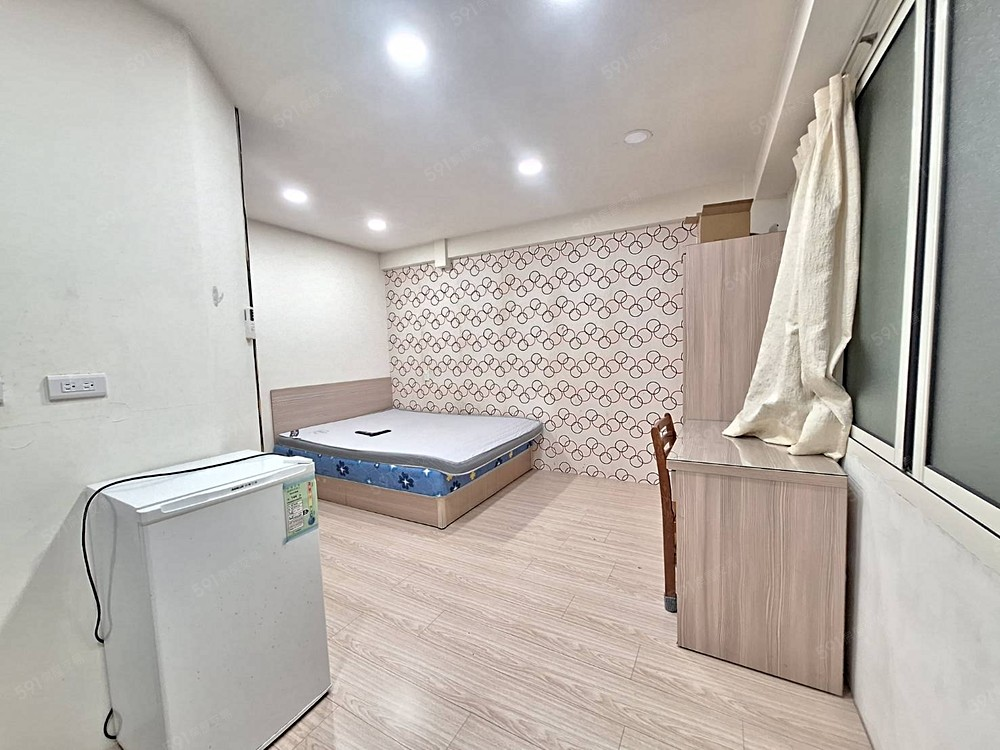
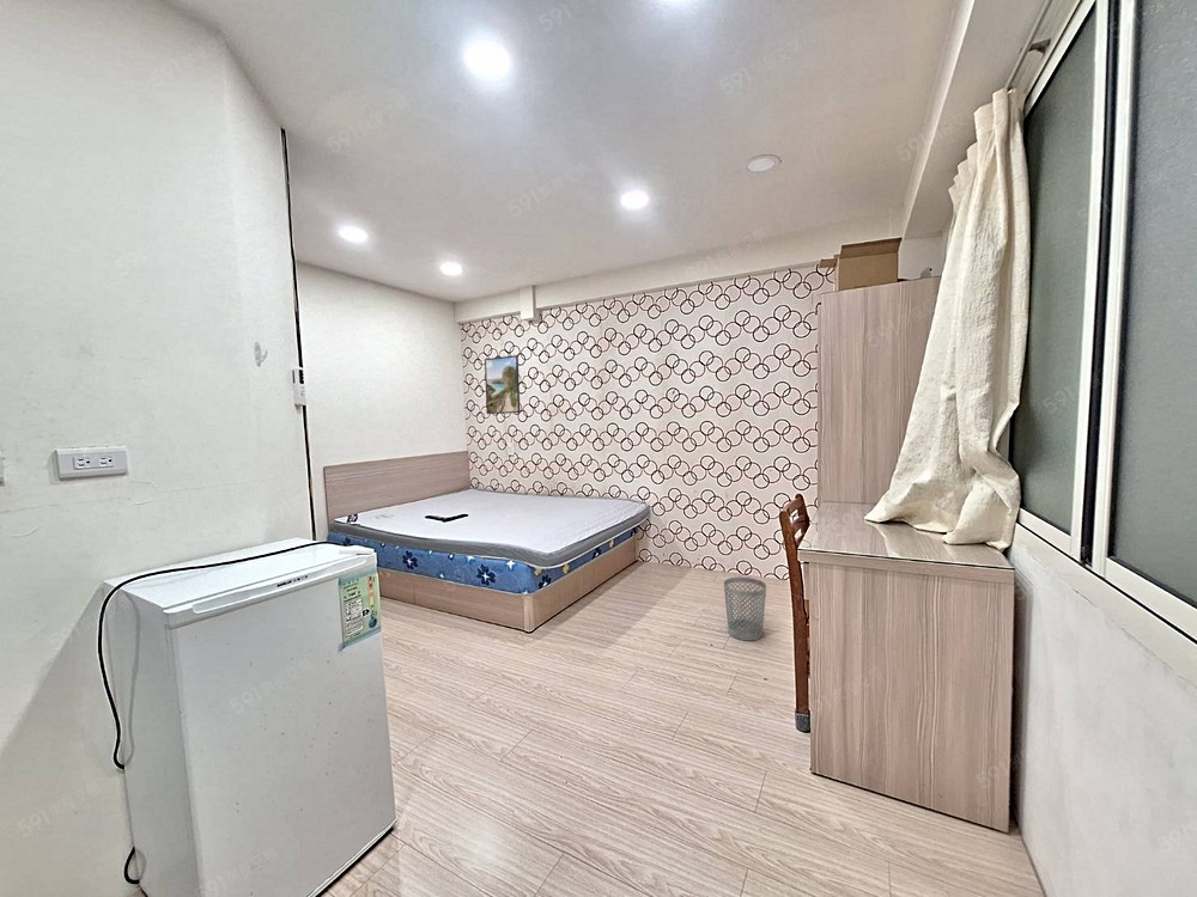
+ wastebasket [723,576,767,641]
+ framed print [484,354,521,415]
